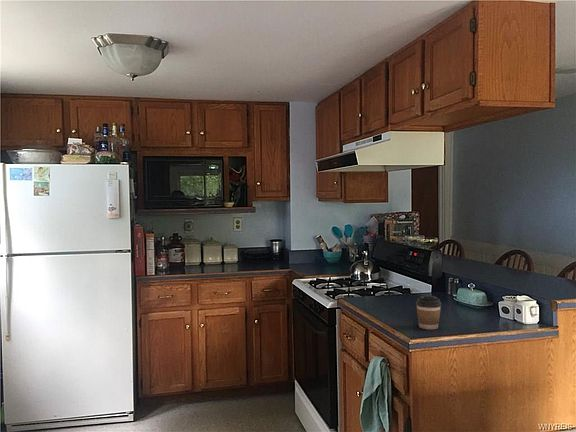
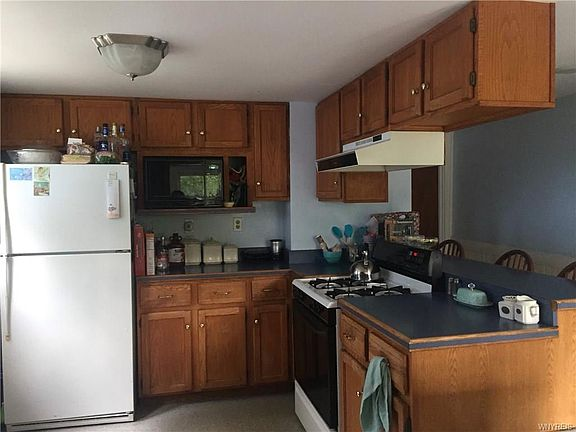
- coffee cup [415,295,442,330]
